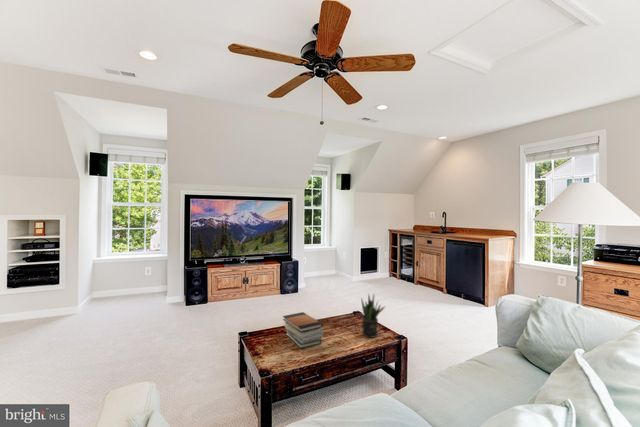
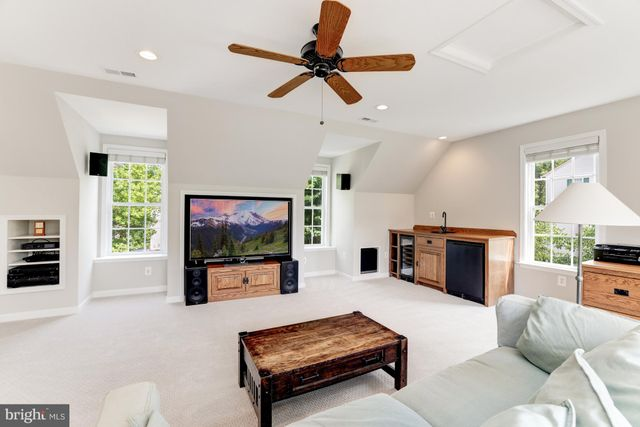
- potted plant [360,293,387,339]
- book stack [282,311,324,349]
